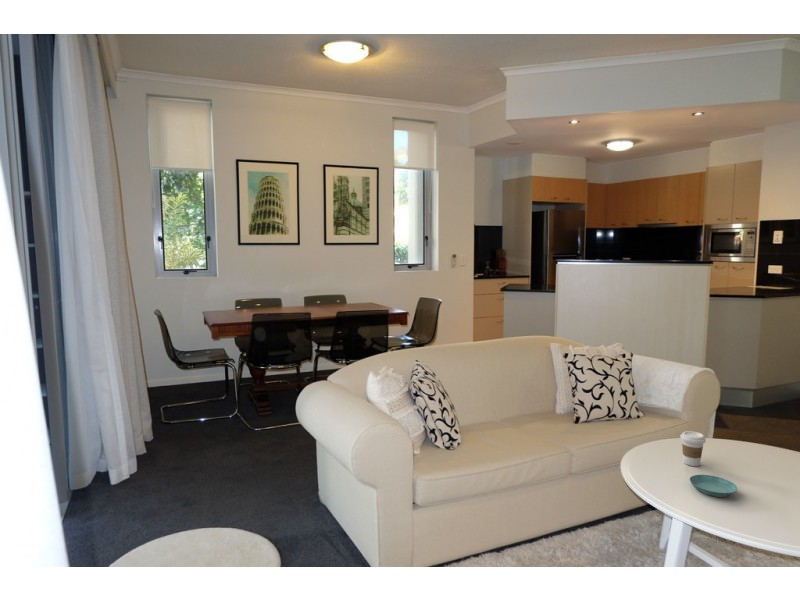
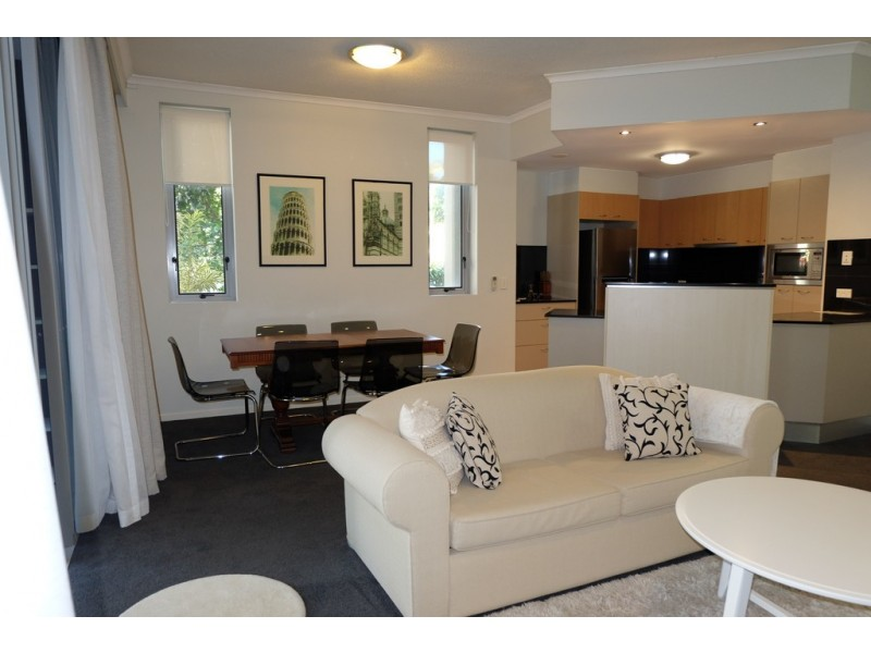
- coffee cup [679,430,707,467]
- saucer [688,474,738,498]
